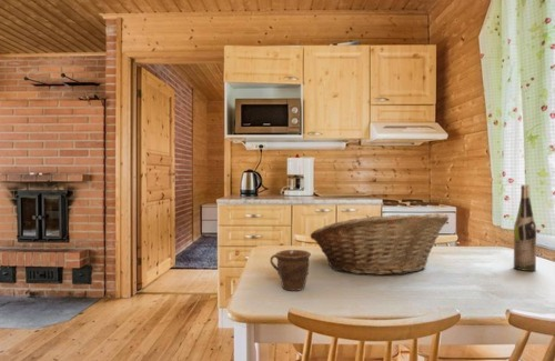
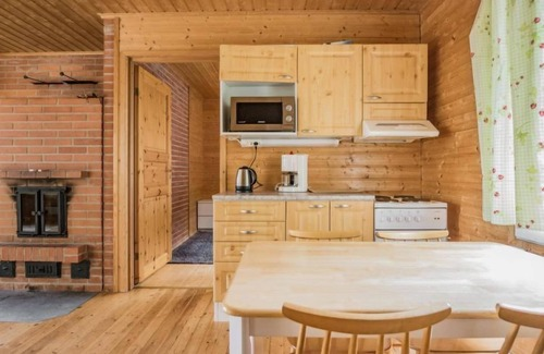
- wine bottle [513,184,537,272]
- fruit basket [310,212,450,277]
- mug [269,249,312,292]
